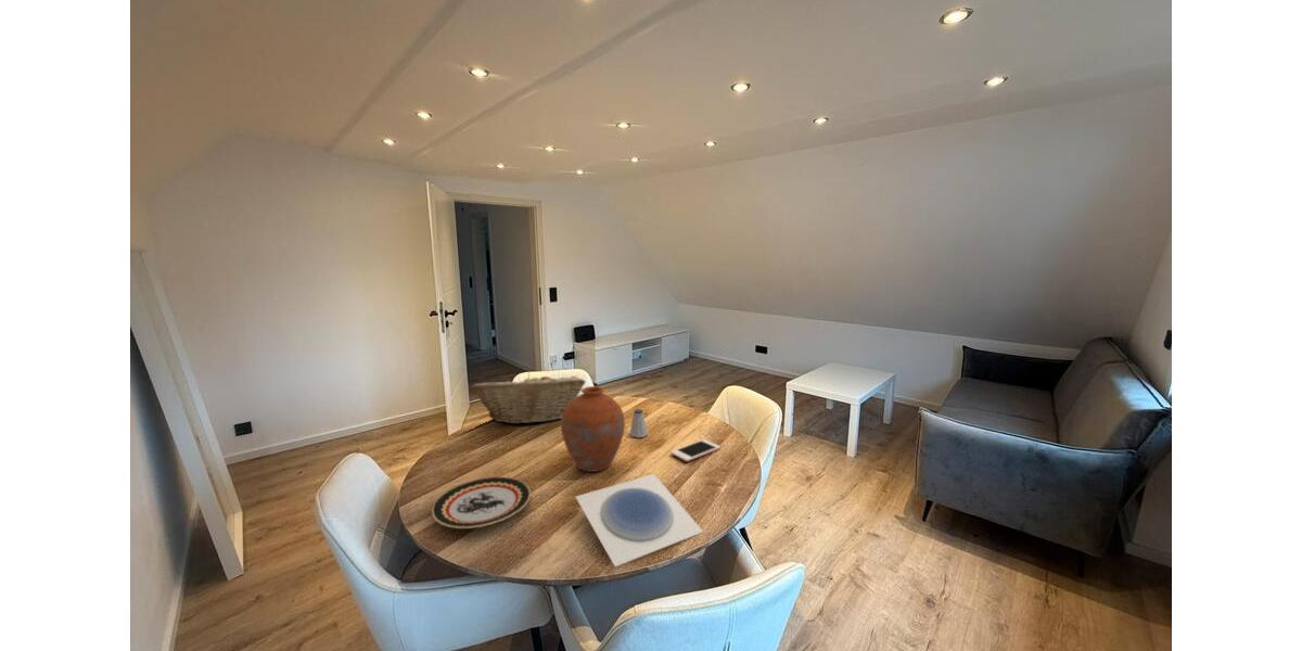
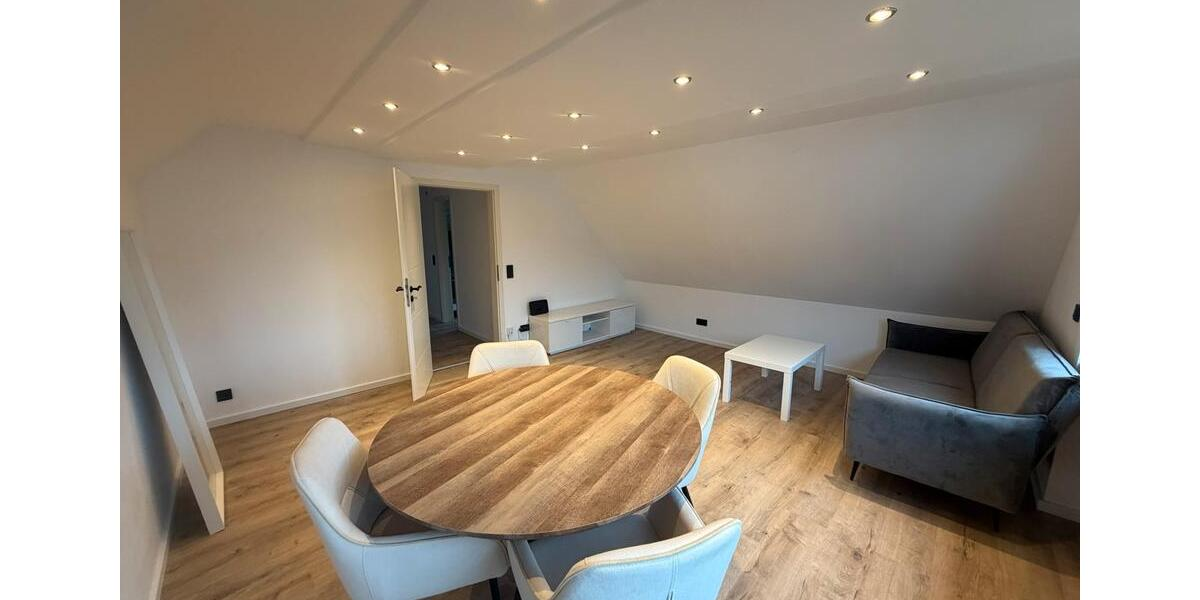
- fruit basket [470,372,587,425]
- saltshaker [629,408,648,438]
- plate [575,473,704,567]
- vase [560,385,626,473]
- plate [431,476,532,529]
- cell phone [669,438,722,463]
